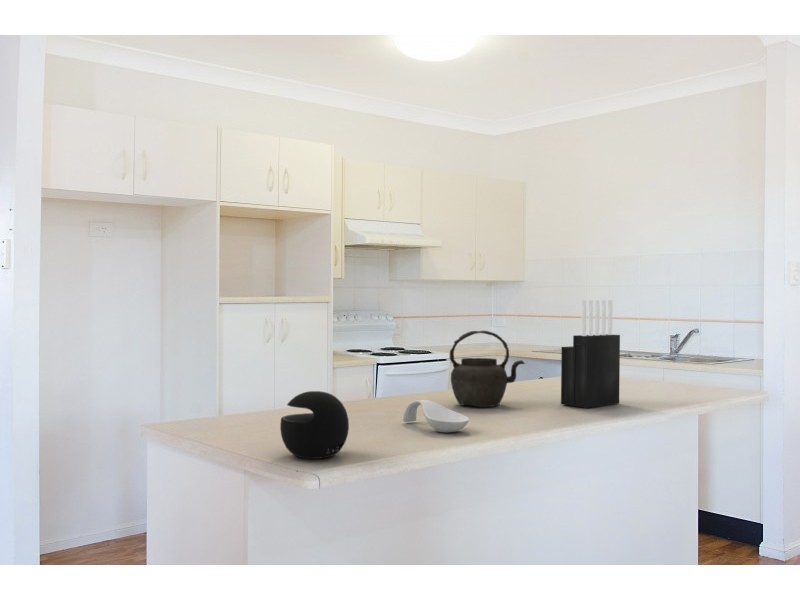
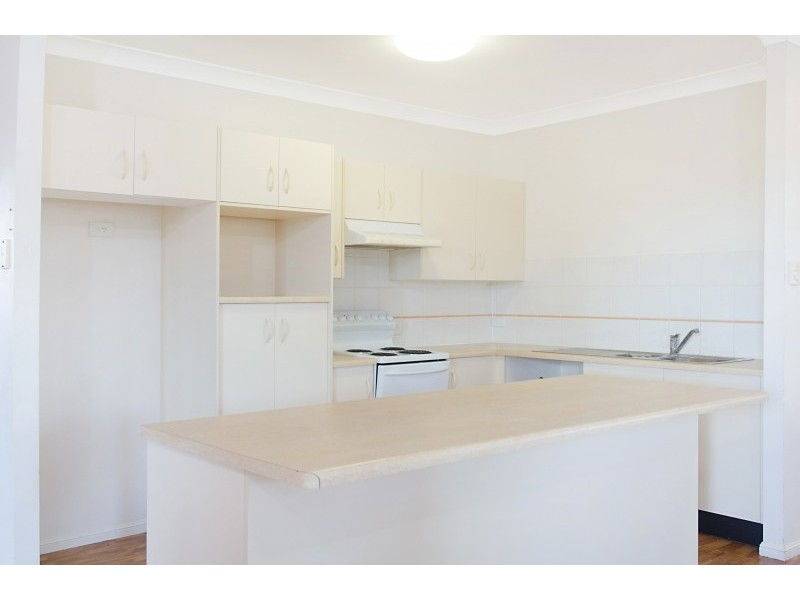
- speaker [279,390,350,460]
- knife block [560,299,621,409]
- spoon rest [402,399,470,433]
- kettle [449,330,526,408]
